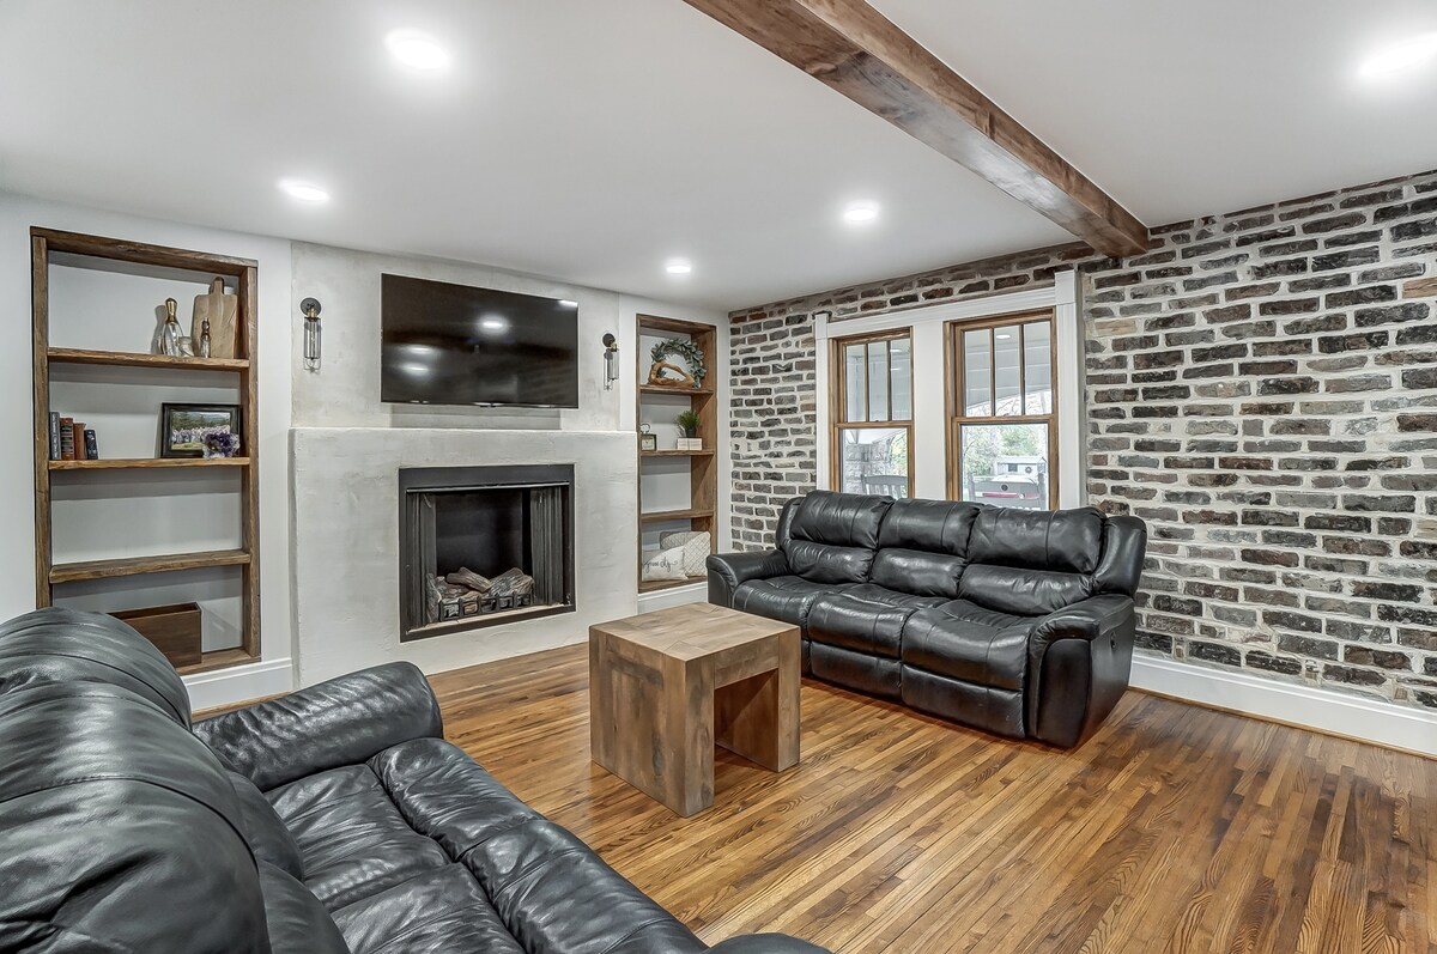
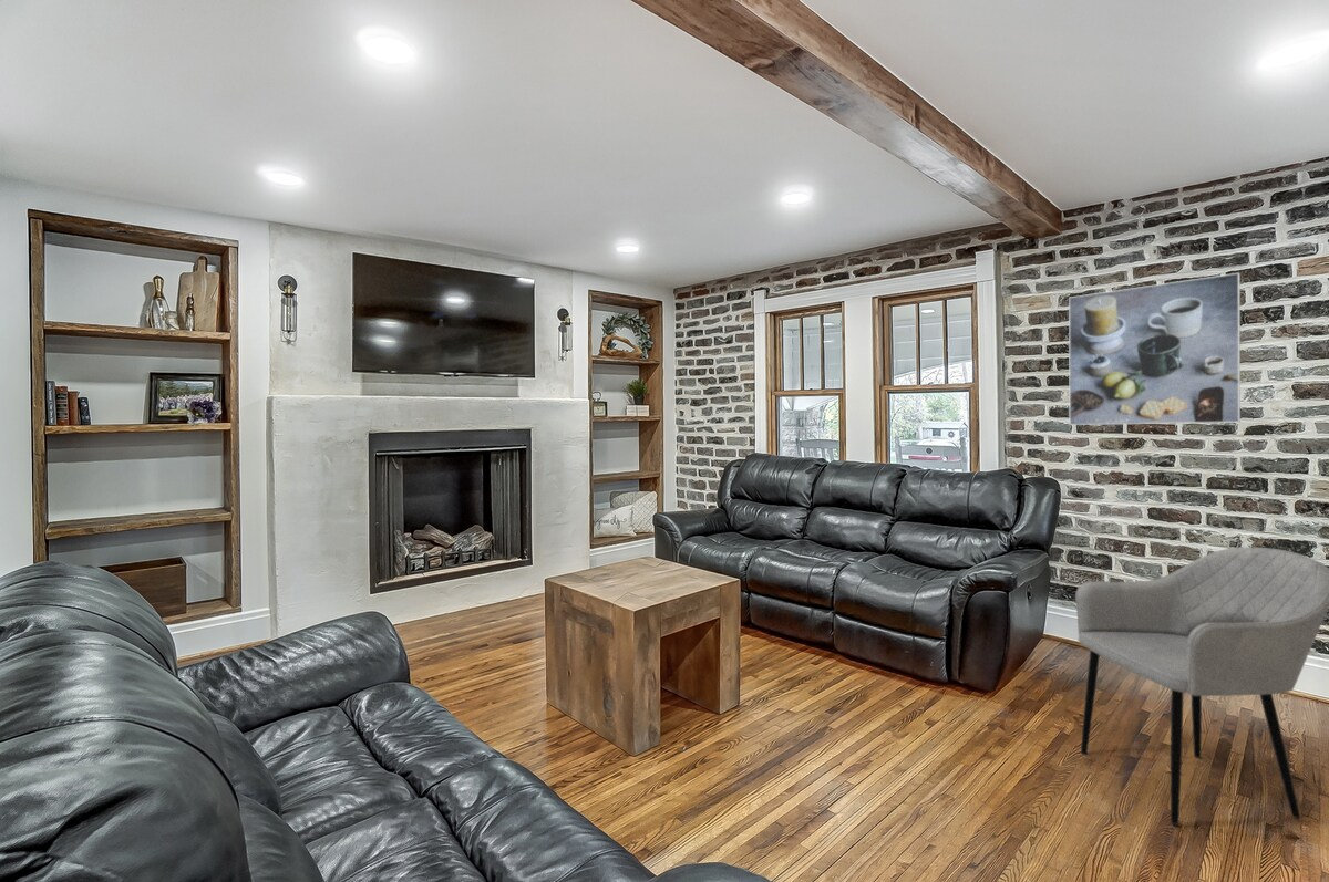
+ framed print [1068,272,1242,426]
+ armchair [1074,546,1329,827]
